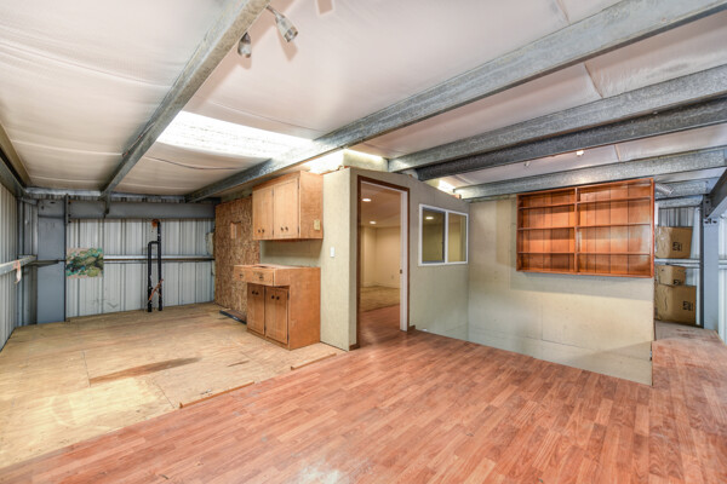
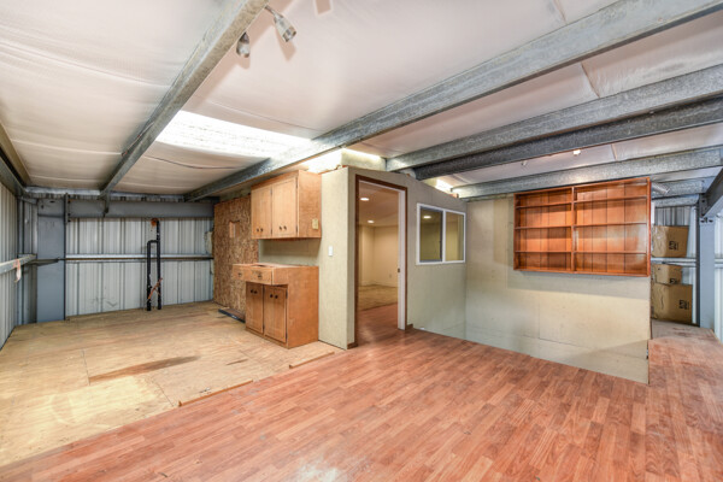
- wall art [65,247,104,281]
